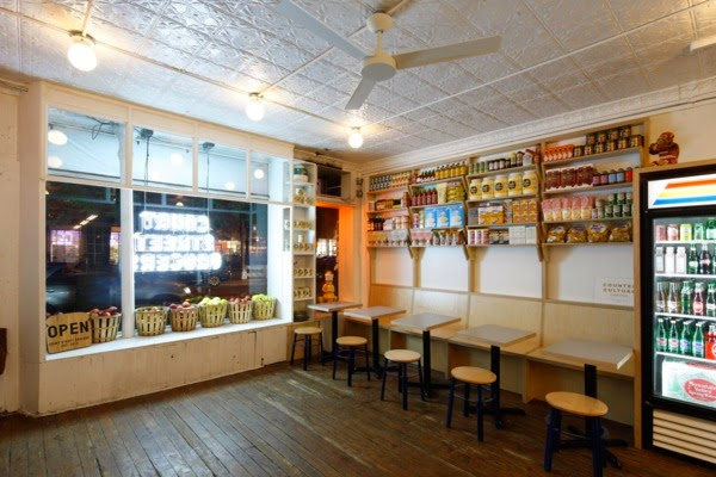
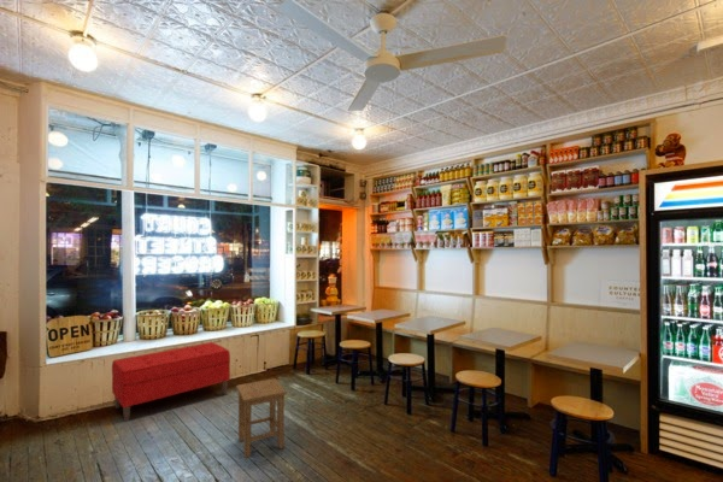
+ stool [235,377,288,459]
+ bench [111,341,231,423]
